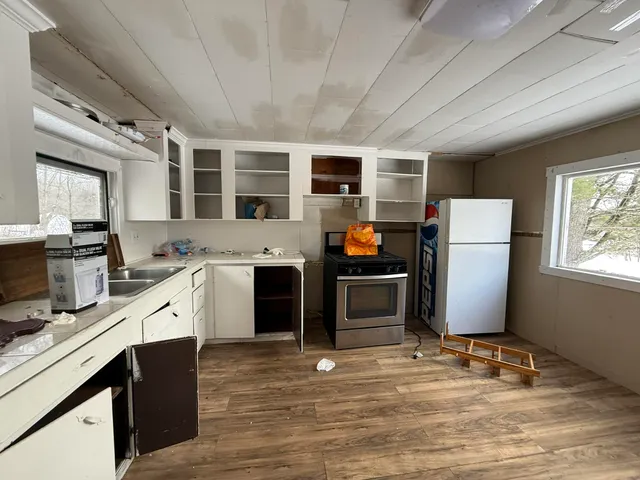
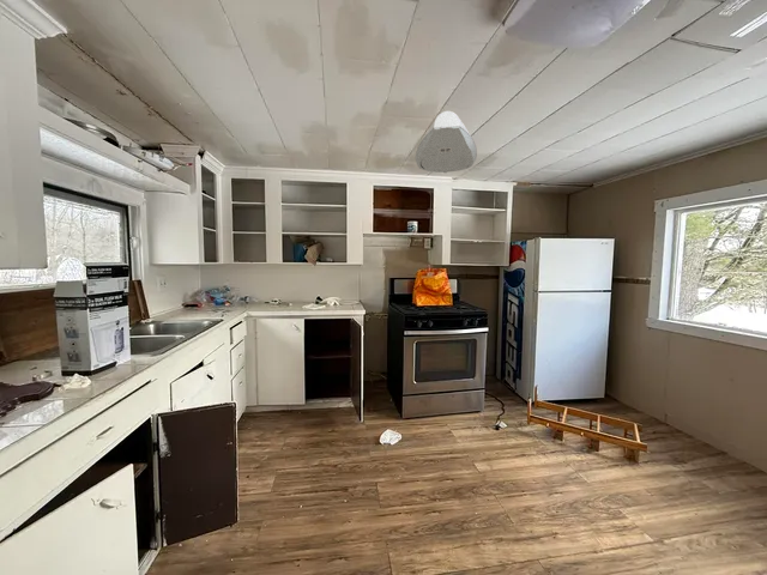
+ ceiling light fixture [415,110,478,174]
